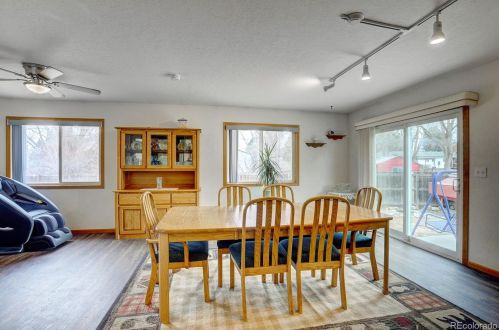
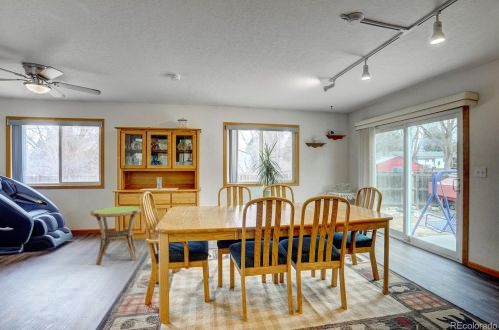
+ side table [89,205,142,266]
